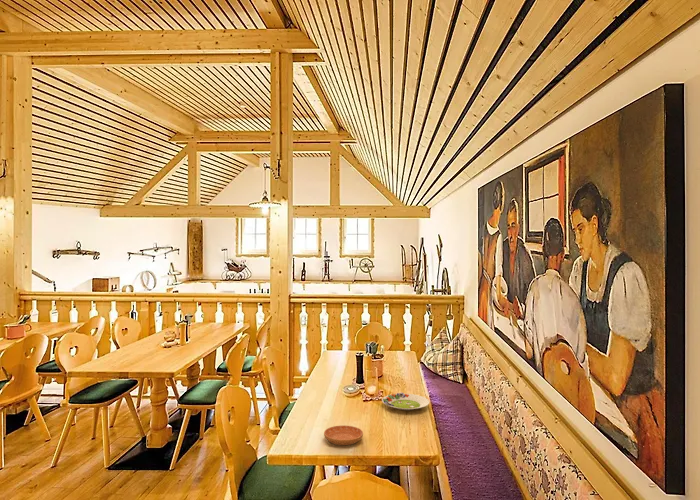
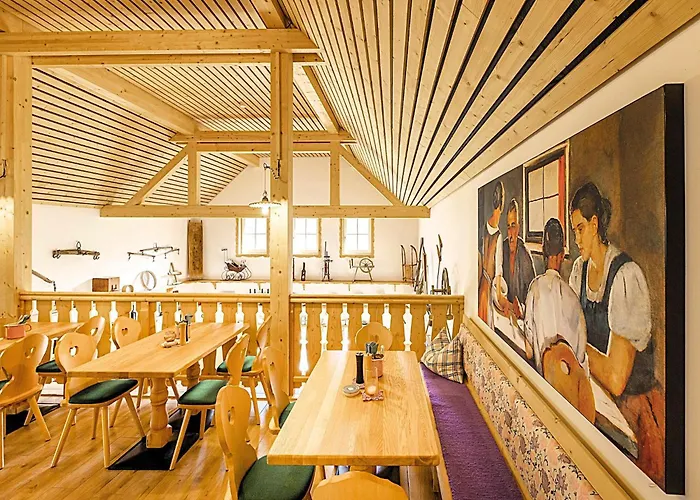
- saucer [323,425,364,446]
- salad plate [381,391,430,411]
